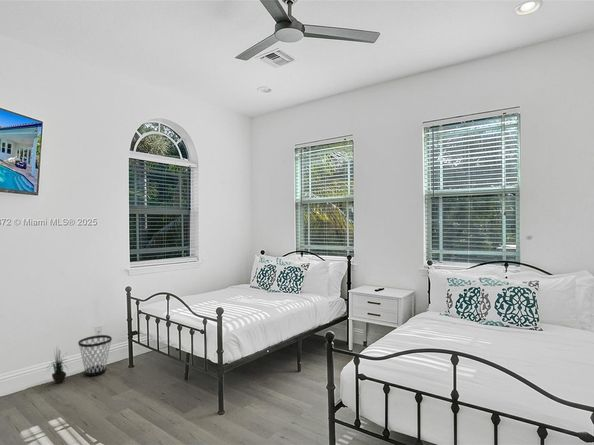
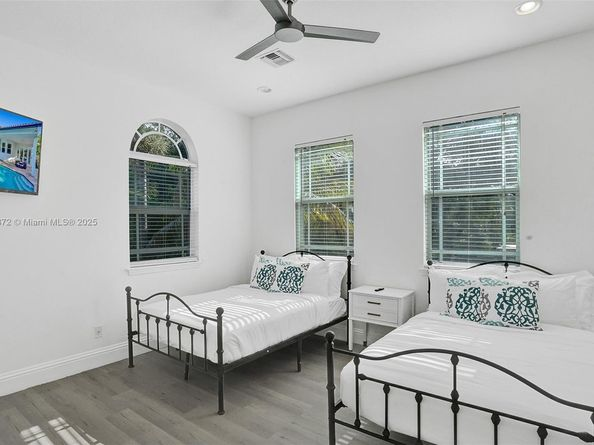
- potted plant [46,346,69,385]
- wastebasket [77,334,113,377]
